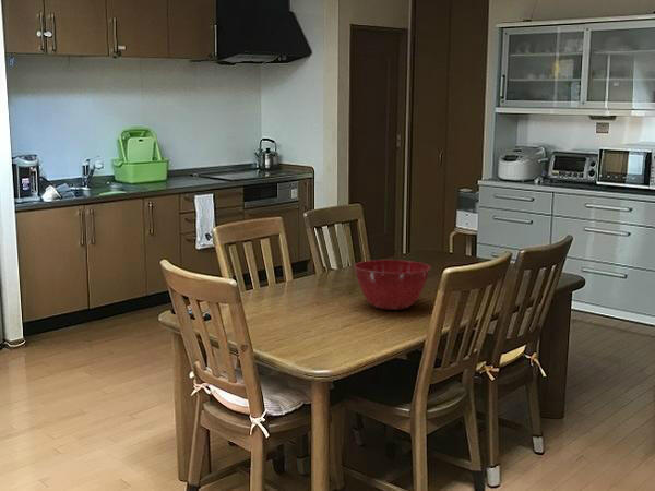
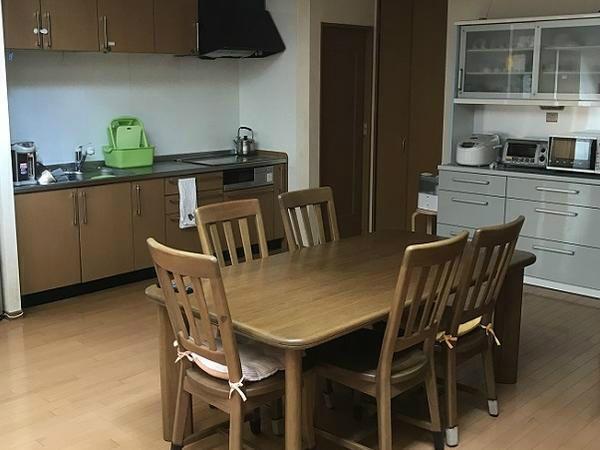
- mixing bowl [353,259,431,311]
